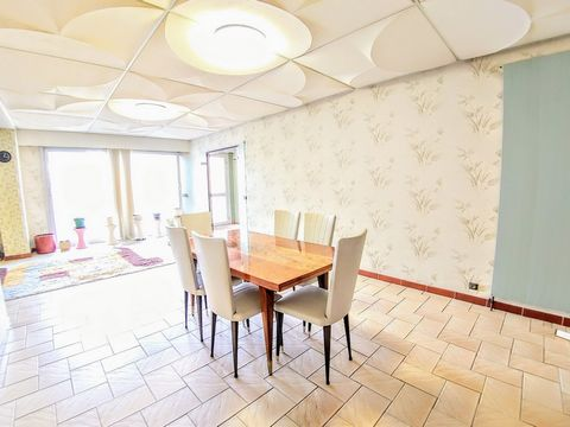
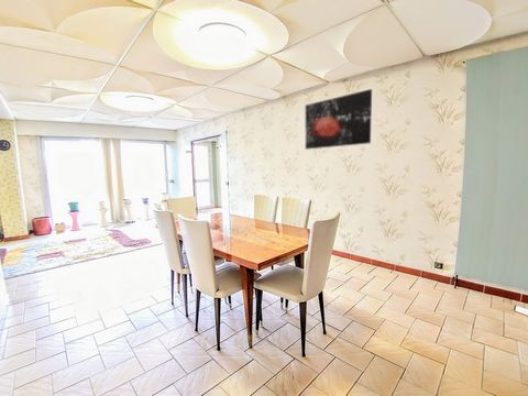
+ wall art [305,88,373,151]
